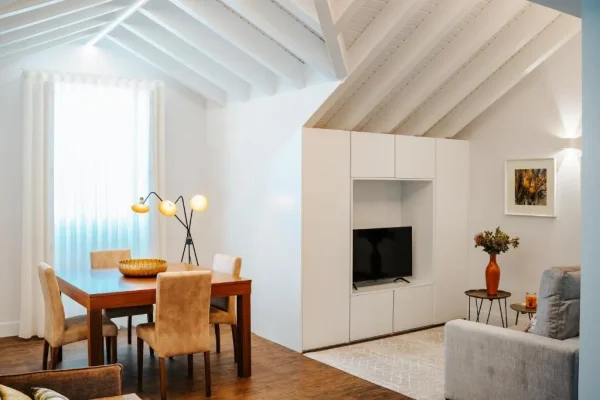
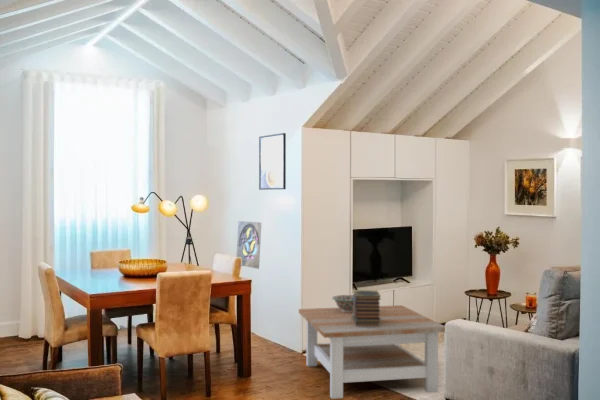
+ coffee table [298,304,446,400]
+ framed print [258,132,287,191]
+ wall ornament [235,220,262,270]
+ decorative bowl [331,294,355,312]
+ book stack [352,289,382,326]
